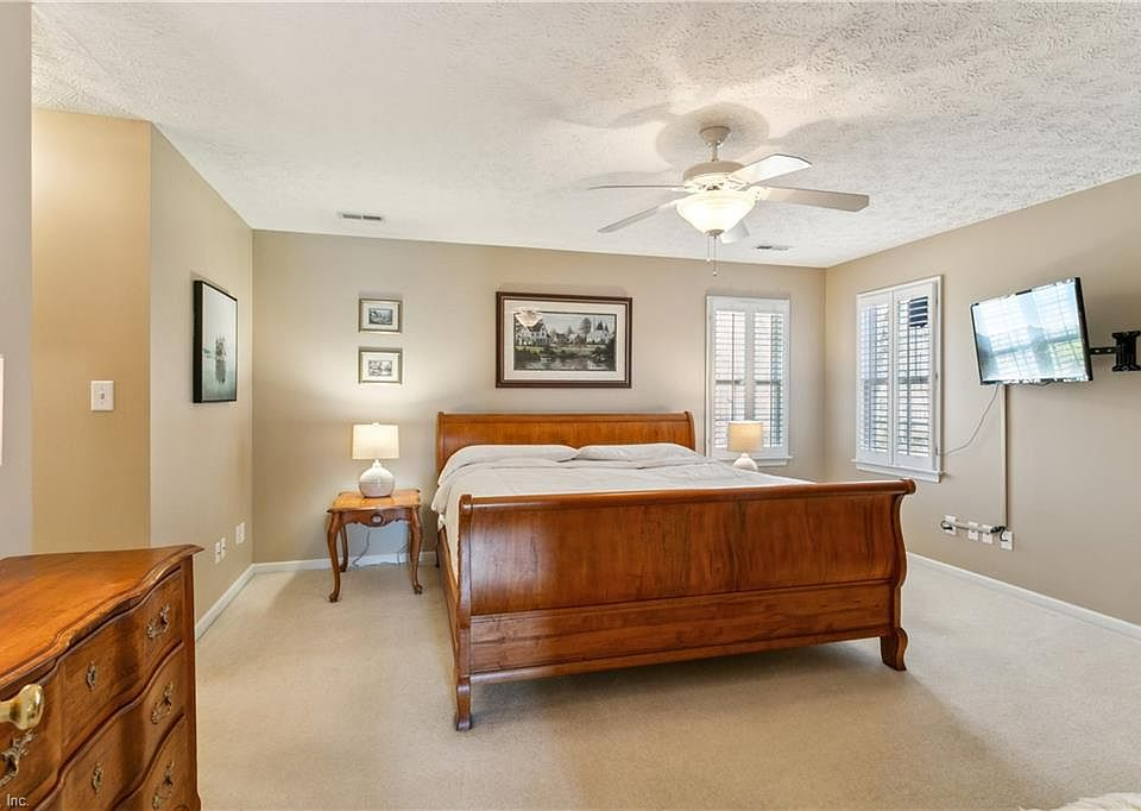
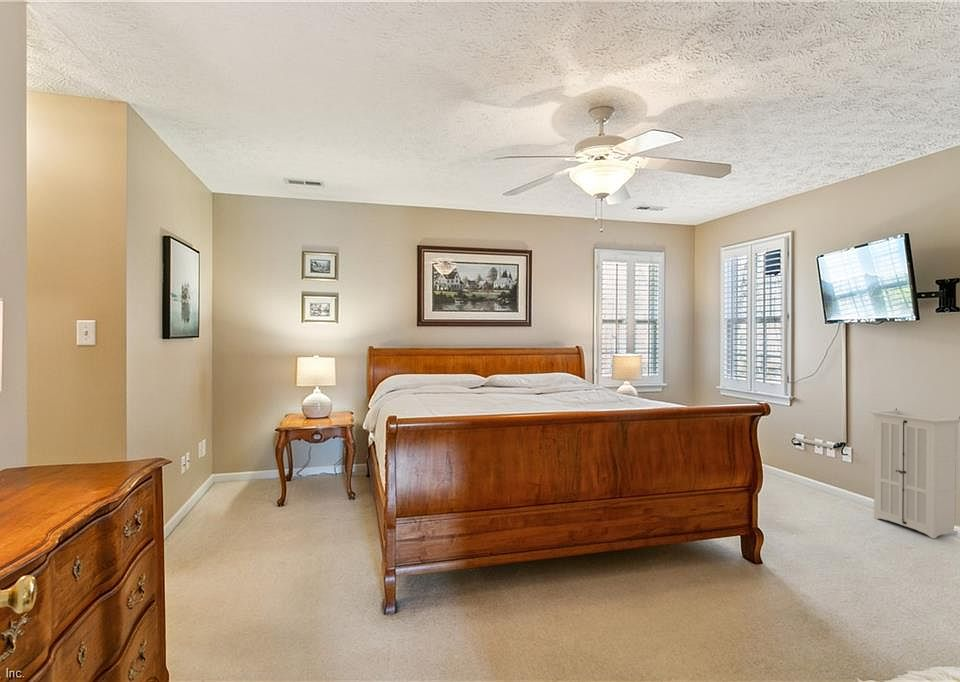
+ storage cabinet [868,407,960,540]
